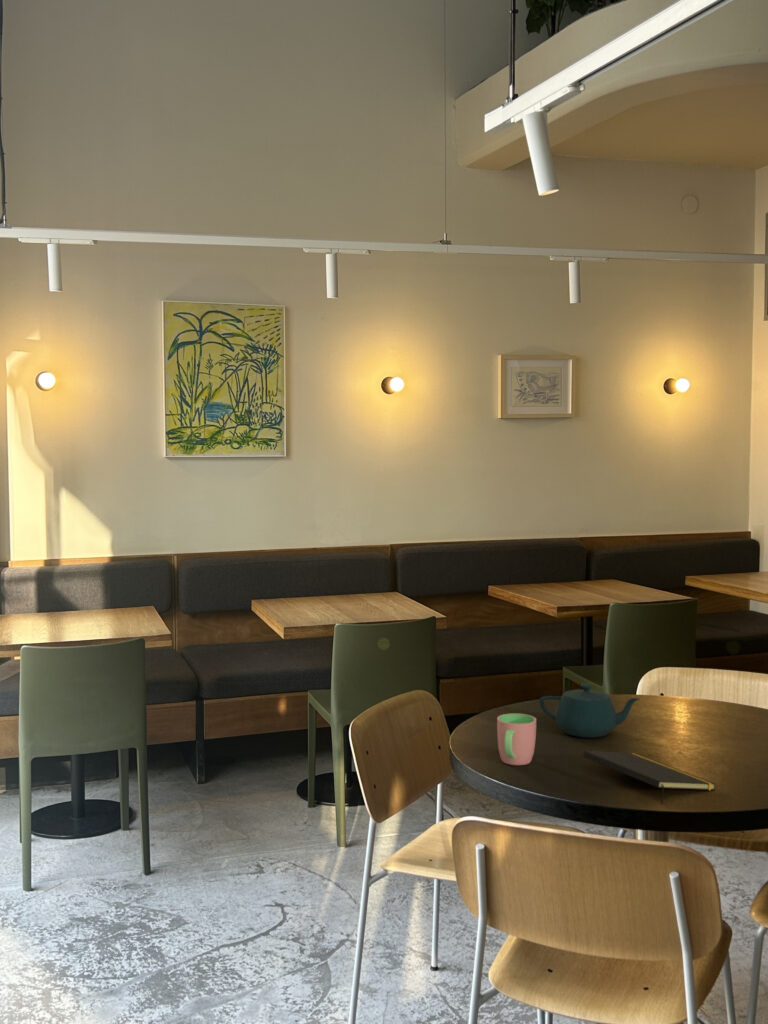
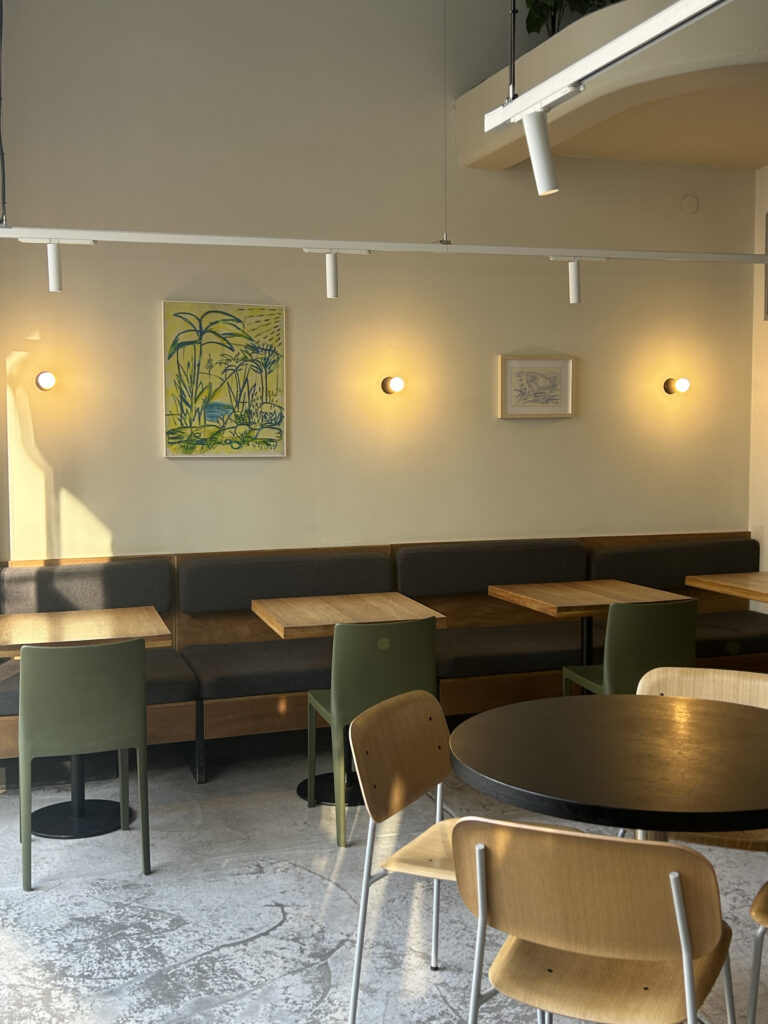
- cup [496,712,537,766]
- notepad [582,750,717,805]
- teapot [538,683,640,739]
